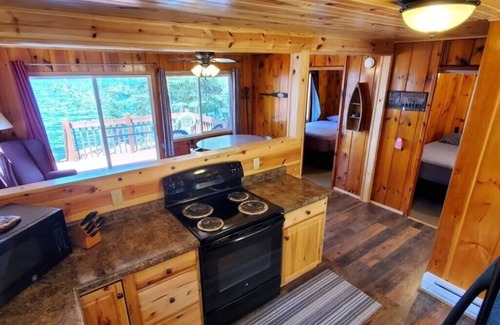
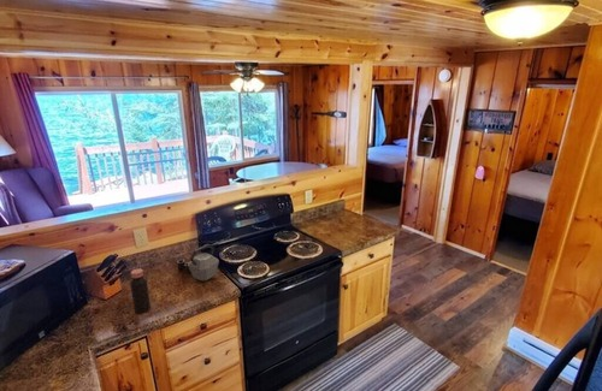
+ bottle [129,267,152,314]
+ kettle [176,243,220,283]
